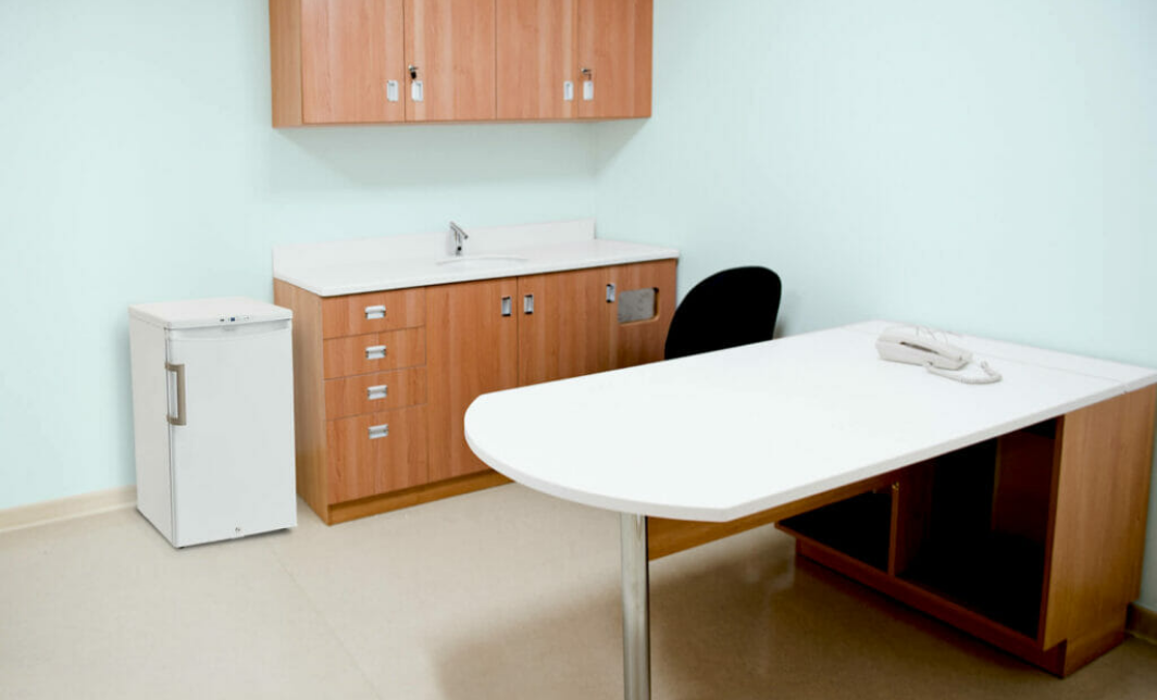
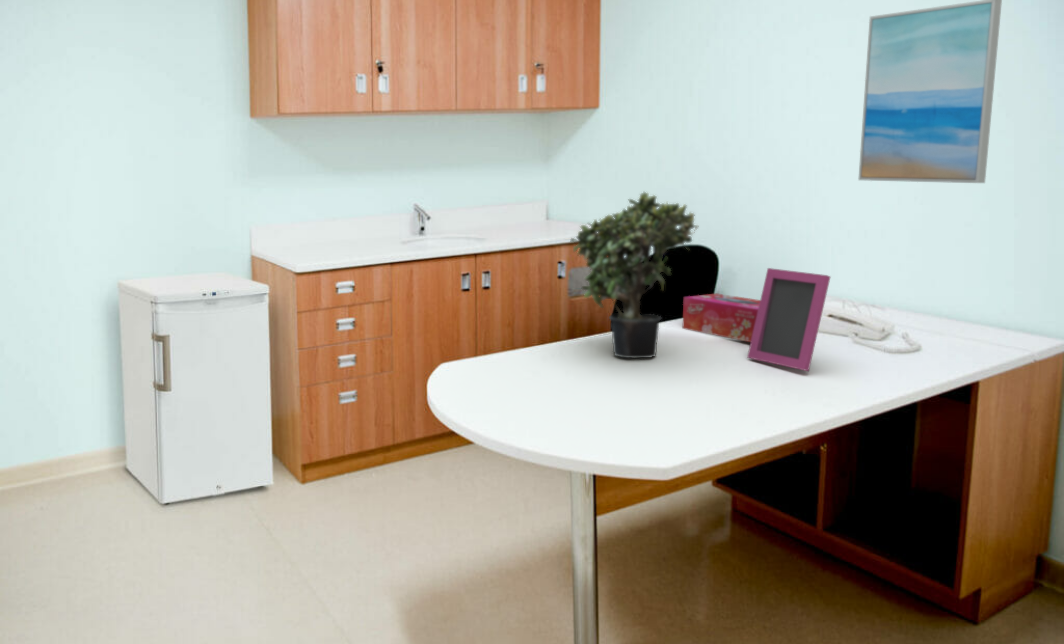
+ potted plant [569,191,699,359]
+ tissue box [682,293,761,343]
+ wall art [857,0,1003,184]
+ picture frame [746,267,832,372]
